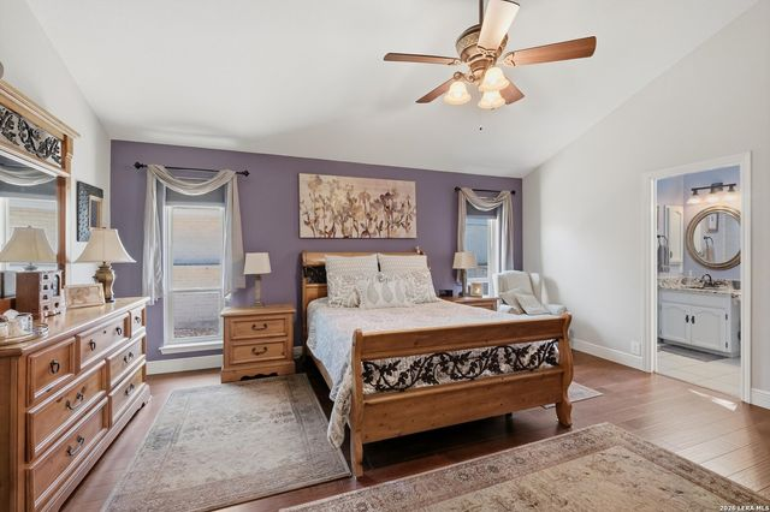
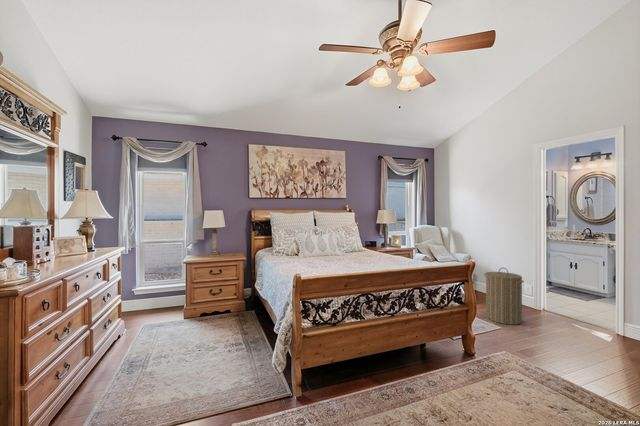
+ laundry hamper [483,267,525,326]
